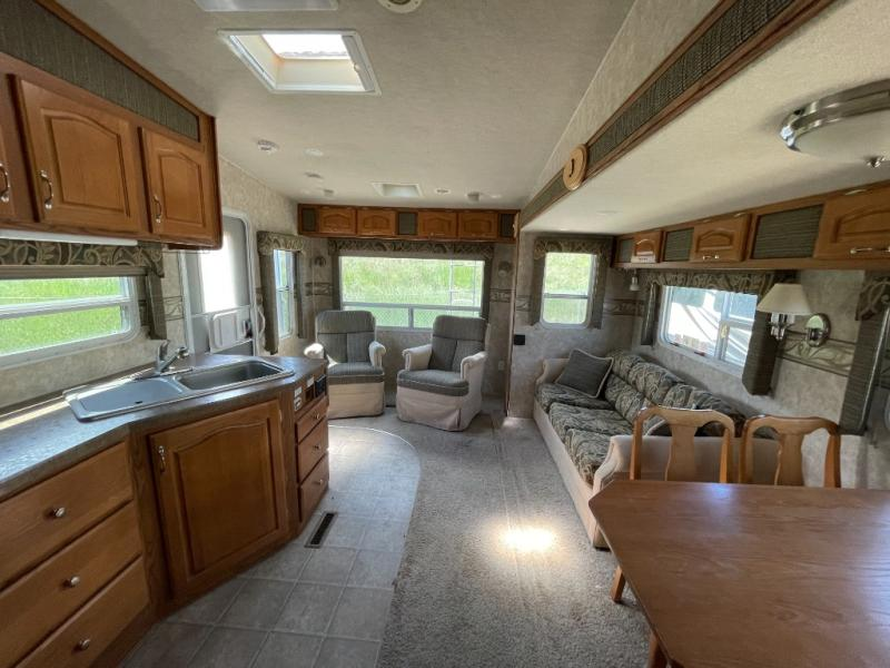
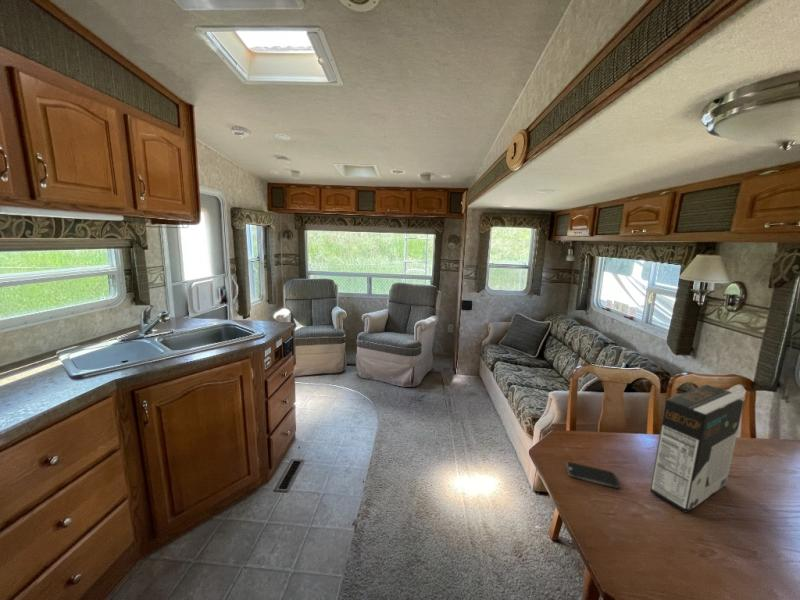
+ smartphone [565,461,620,489]
+ cereal box [649,384,746,514]
